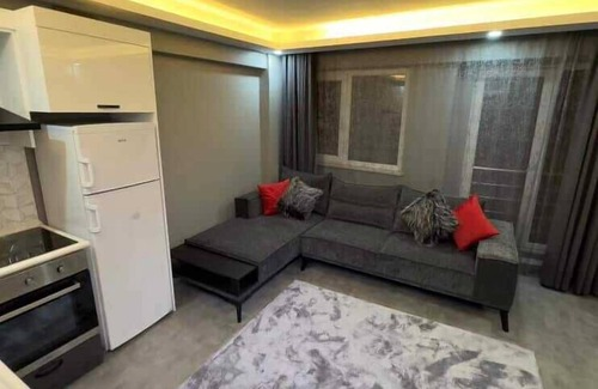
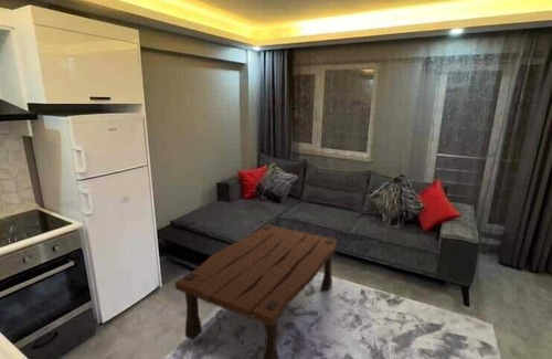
+ coffee table [174,223,338,359]
